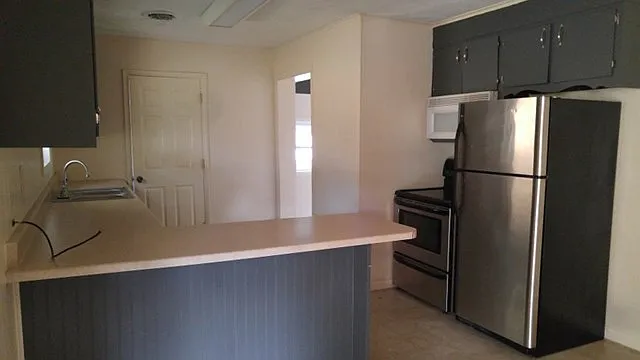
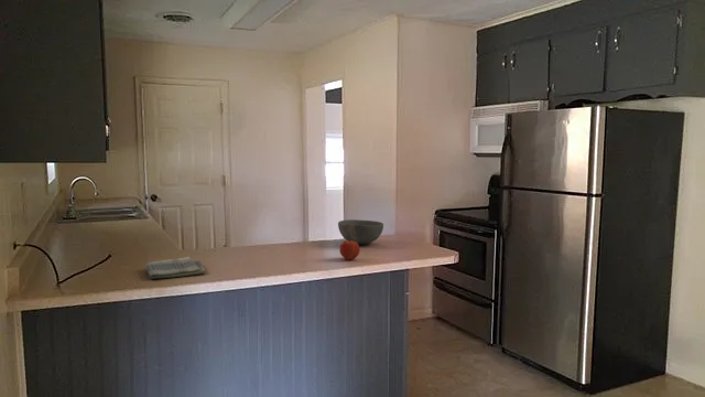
+ dish towel [144,256,206,280]
+ apple [338,239,361,261]
+ bowl [337,218,384,245]
